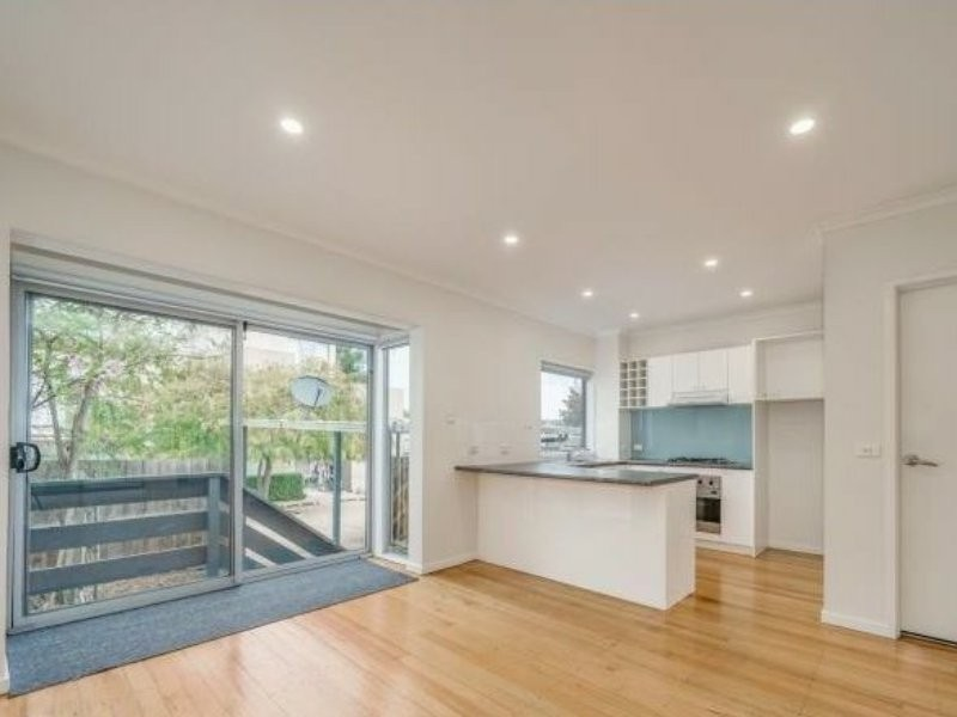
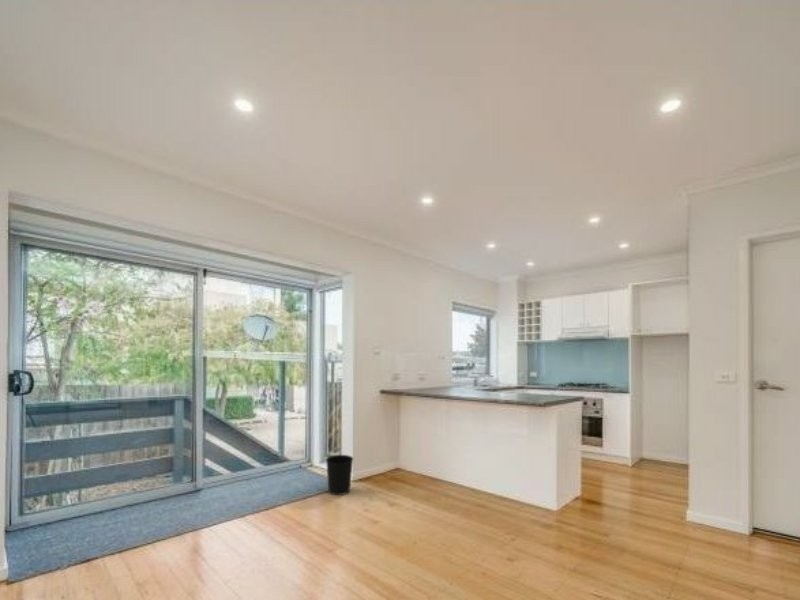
+ wastebasket [325,454,354,496]
